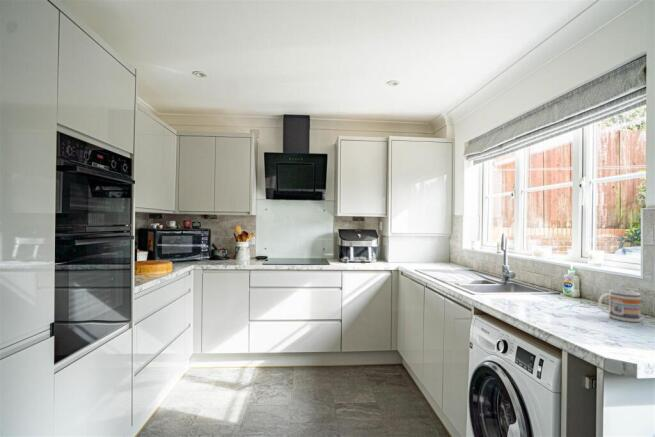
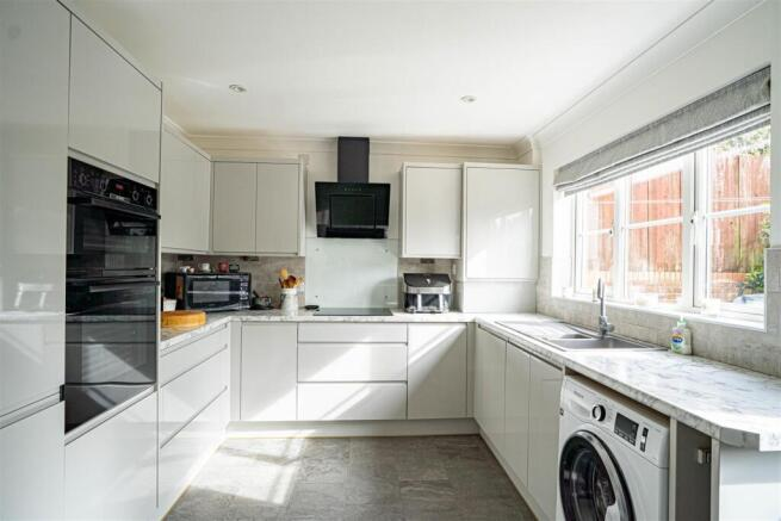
- mug [598,289,642,323]
